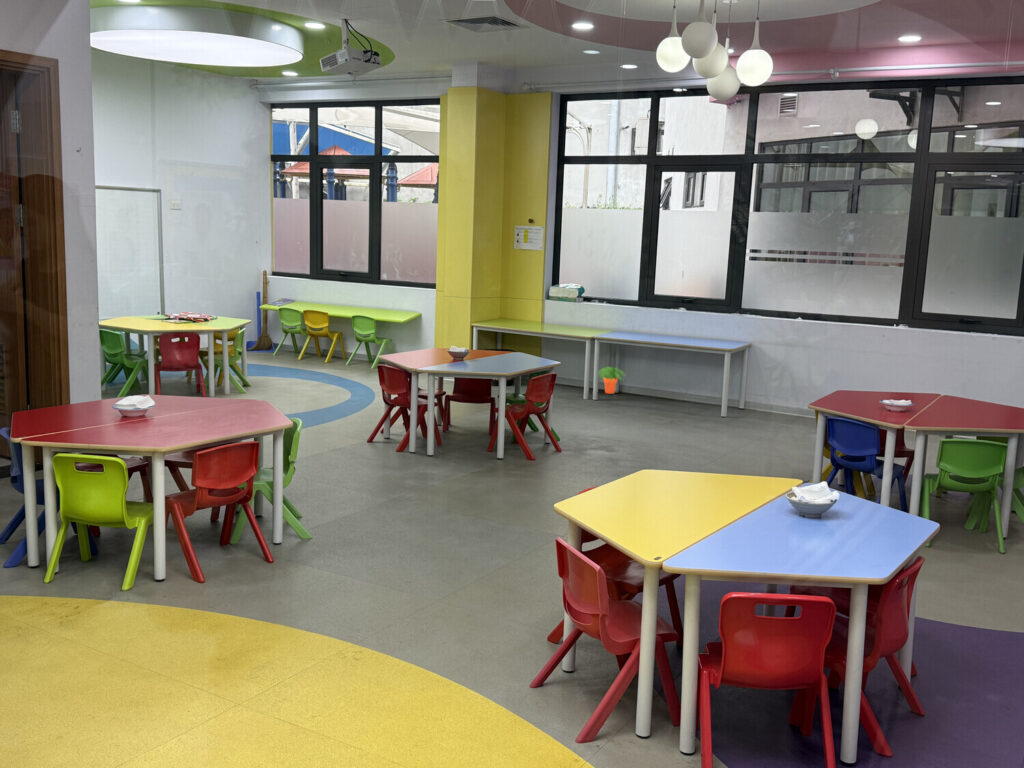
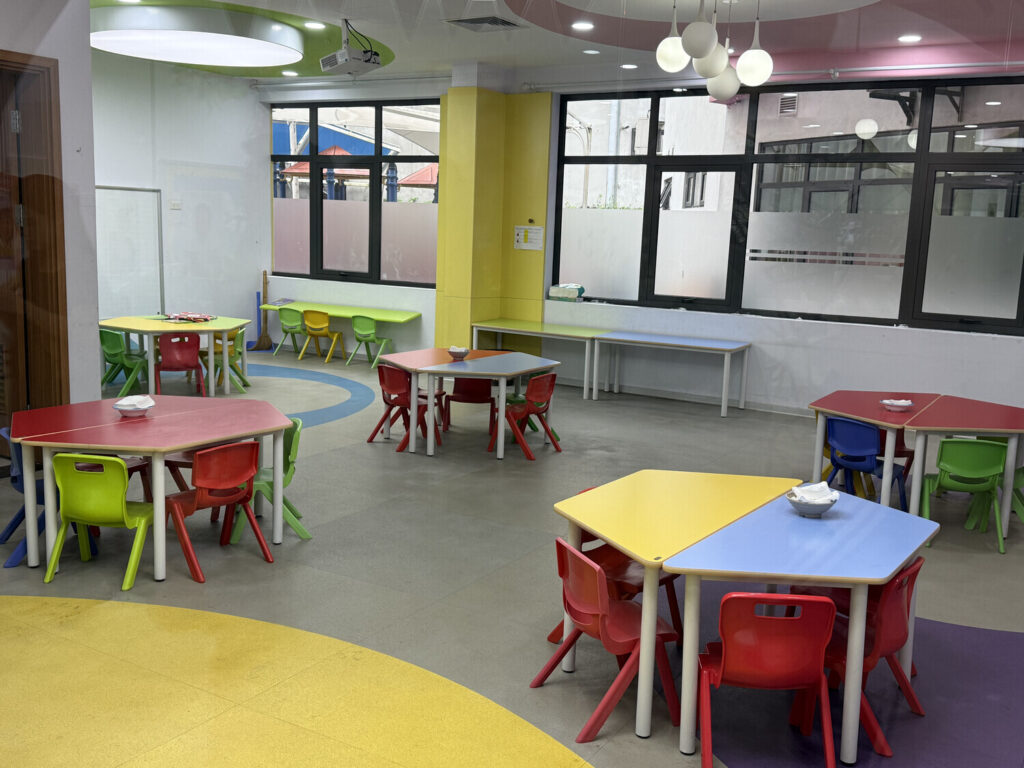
- potted plant [597,365,626,395]
